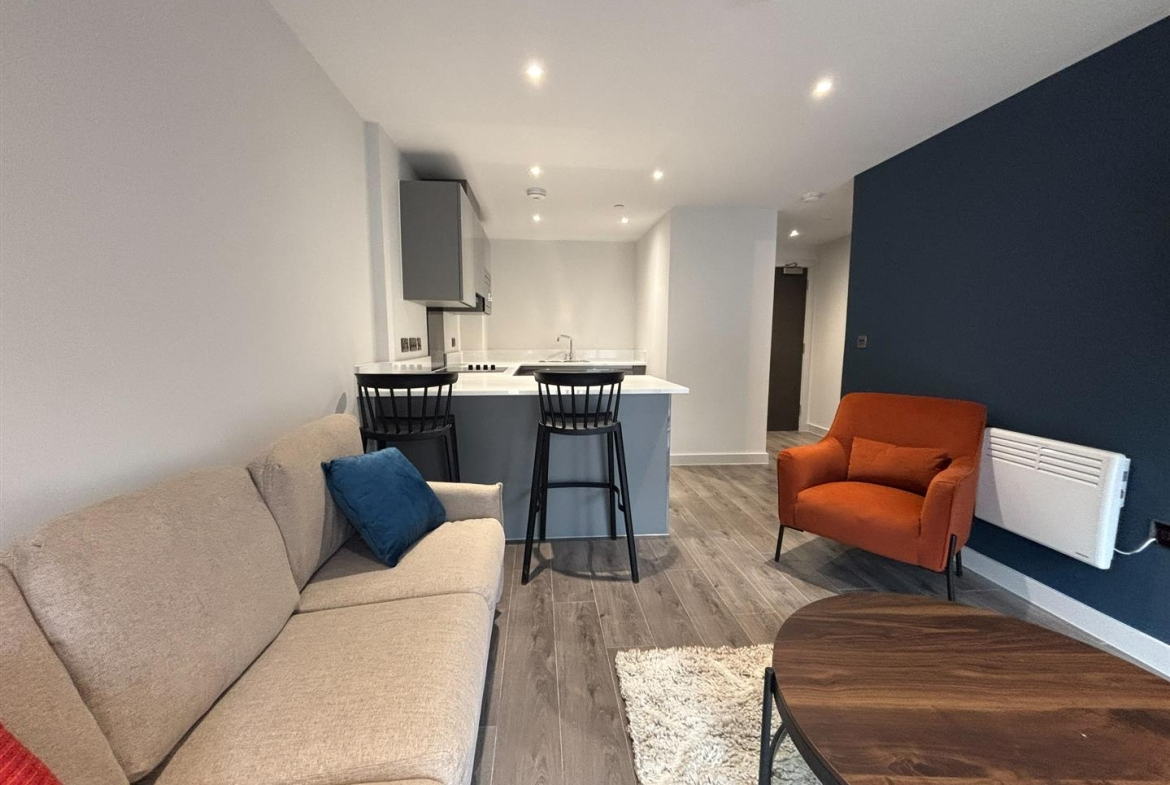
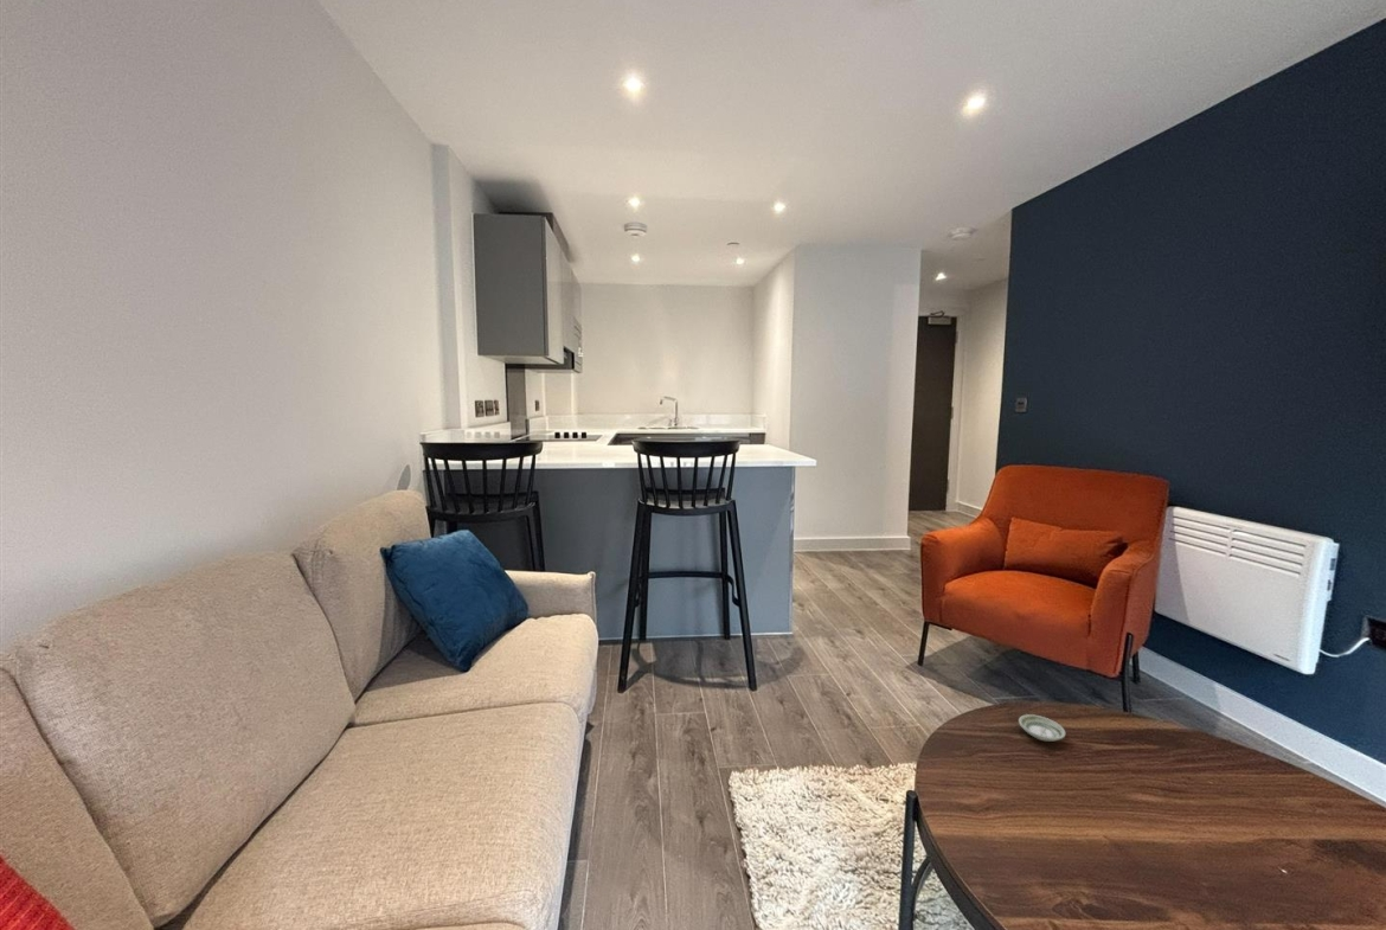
+ saucer [1018,713,1066,743]
